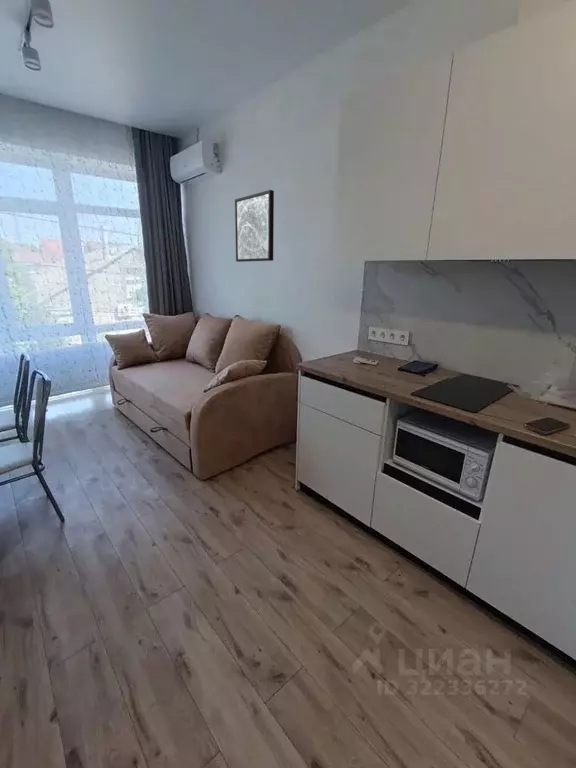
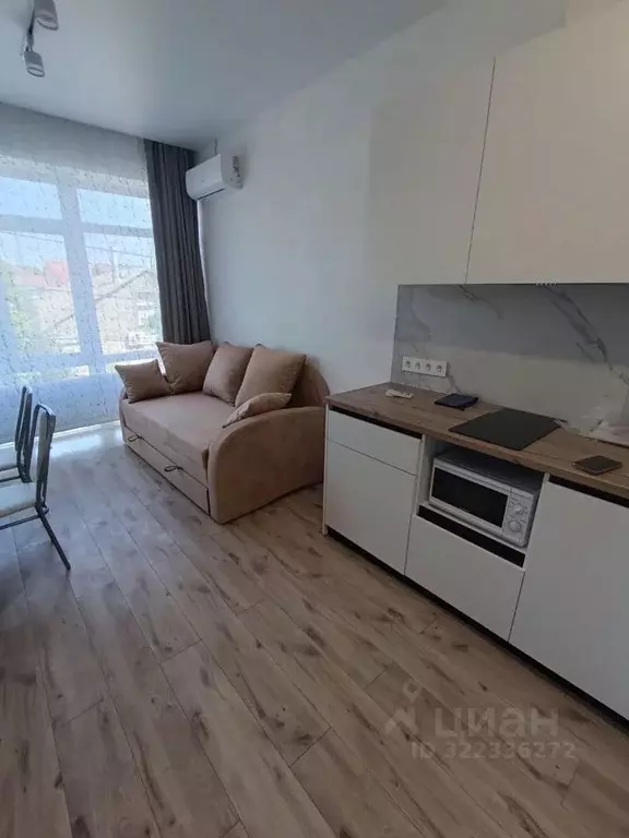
- wall art [234,189,275,263]
